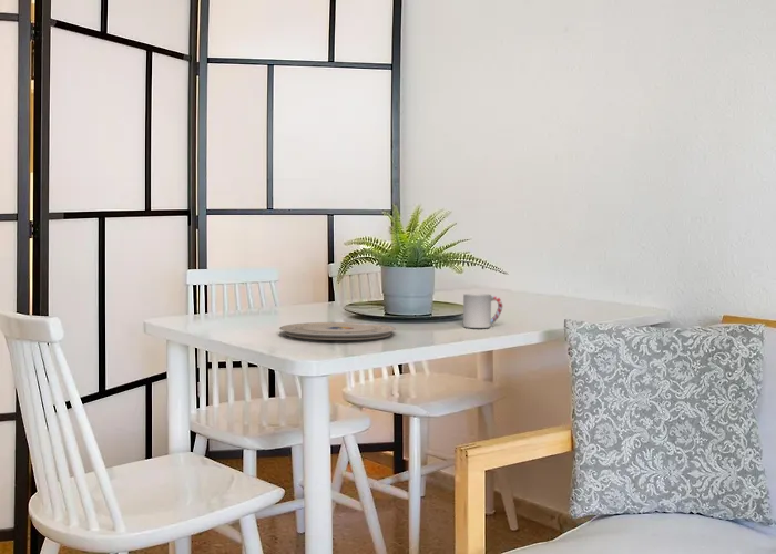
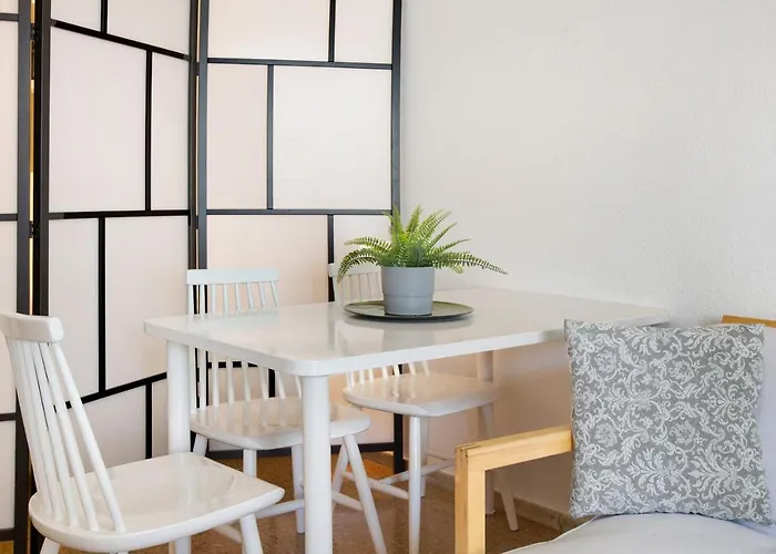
- plate [278,321,397,341]
- cup [462,293,503,329]
